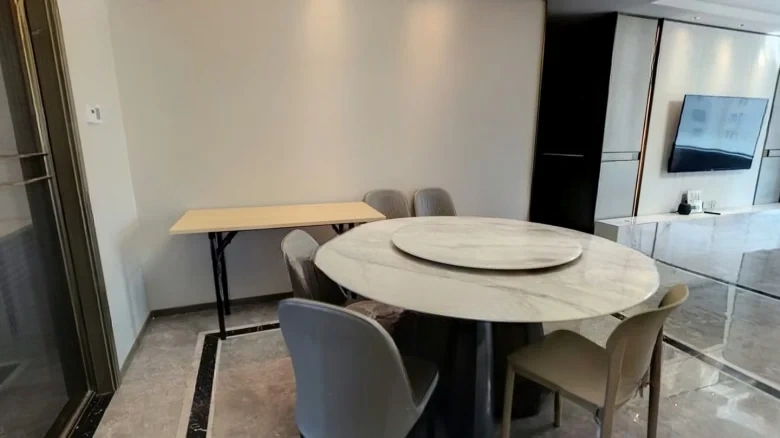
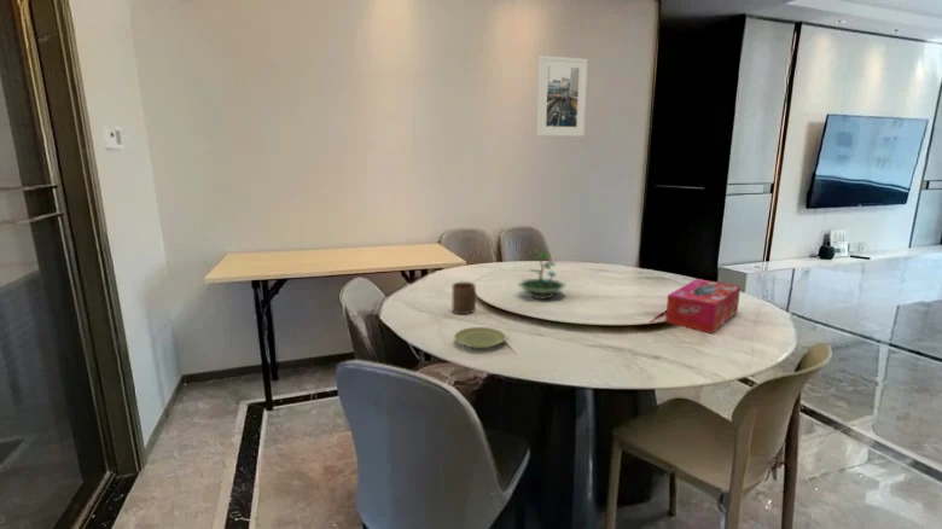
+ terrarium [517,249,568,301]
+ tissue box [664,278,742,335]
+ cup [452,281,477,315]
+ plate [453,326,507,350]
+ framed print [536,54,589,138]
